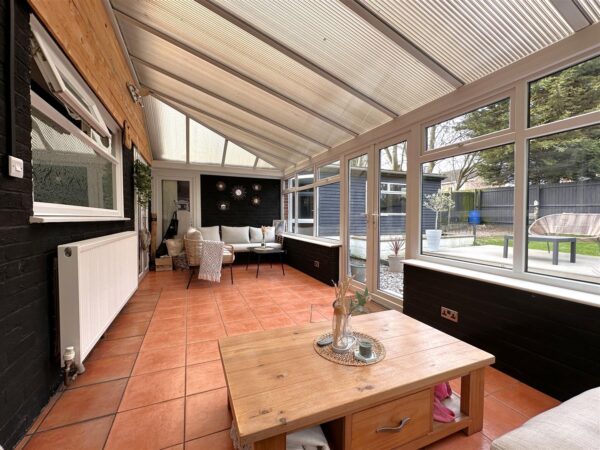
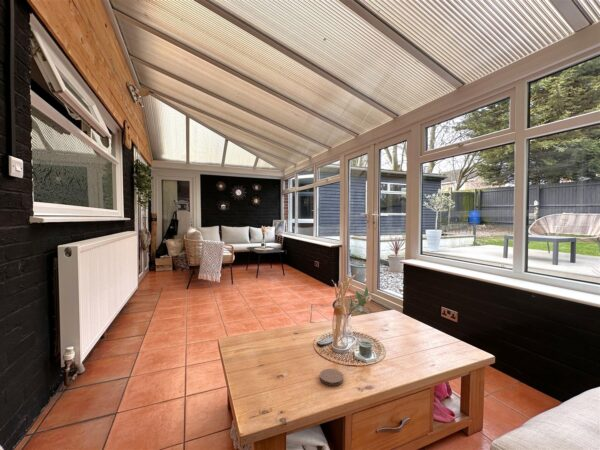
+ coaster [319,368,344,387]
